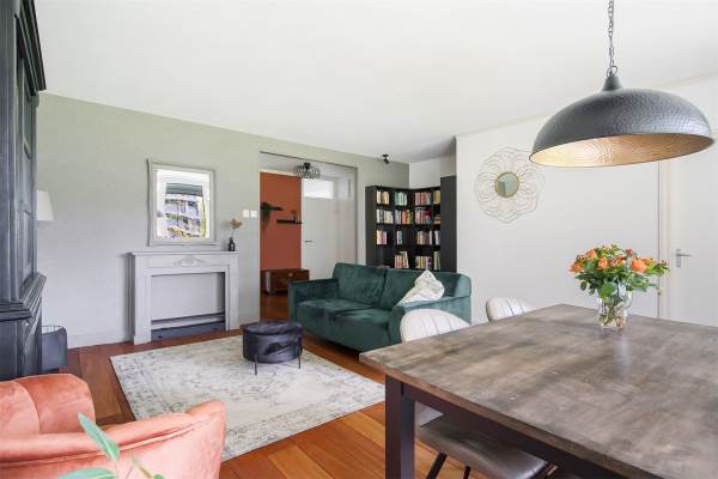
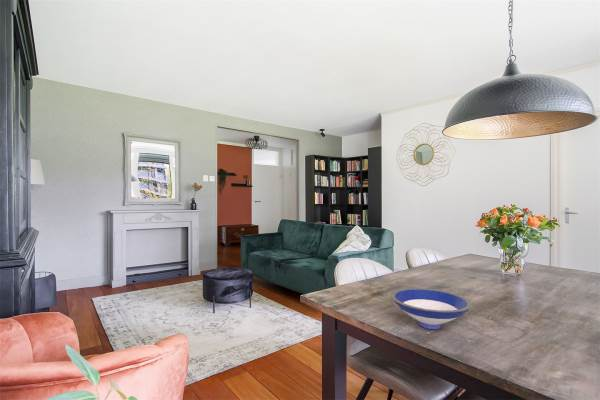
+ bowl [390,287,473,330]
